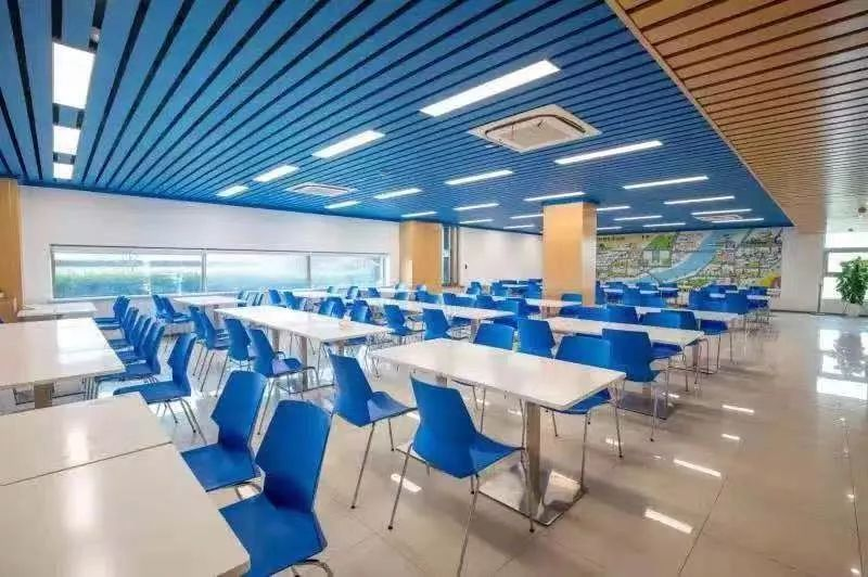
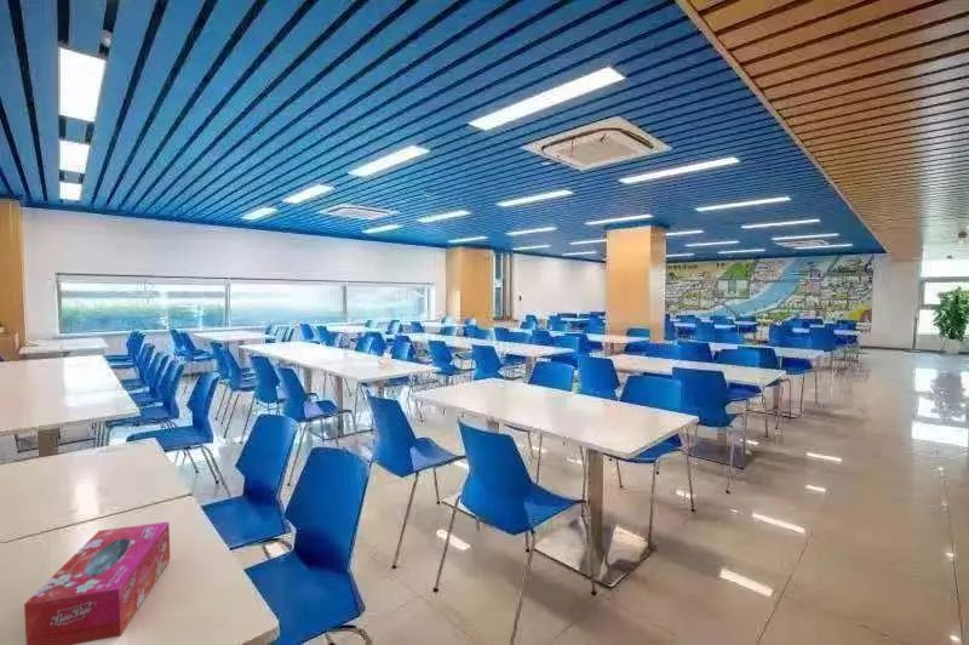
+ tissue box [23,520,171,645]
